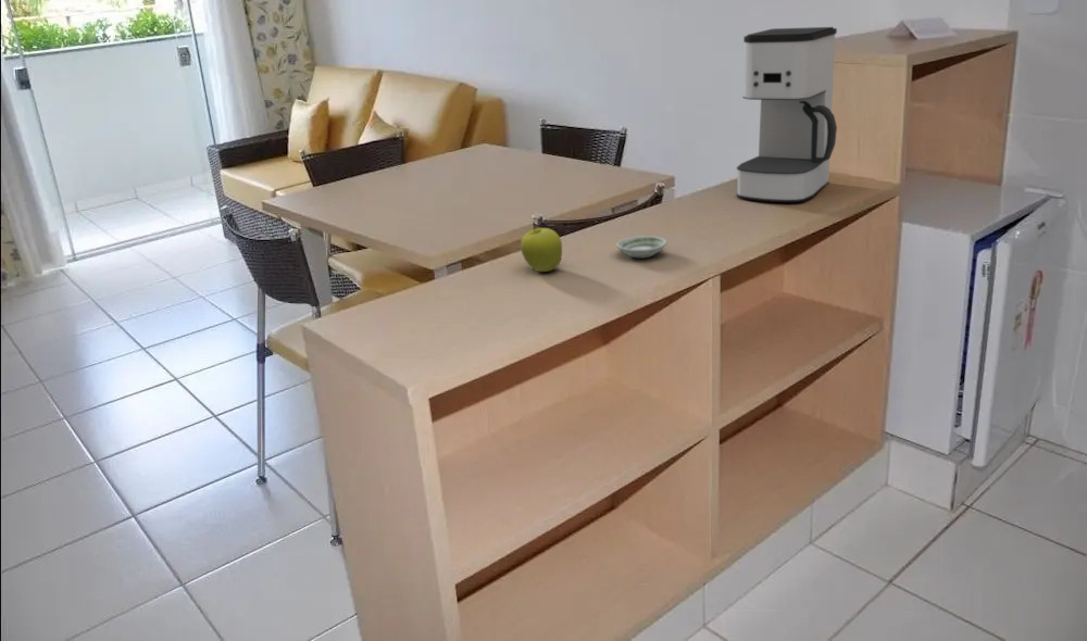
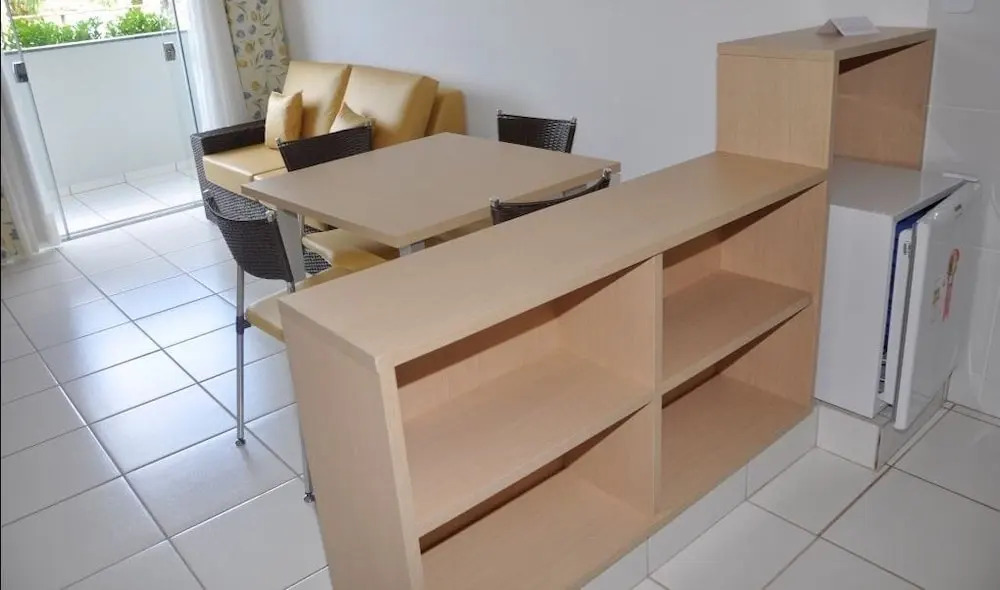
- coffee maker [736,26,838,203]
- saucer [615,235,667,259]
- fruit [520,227,563,273]
